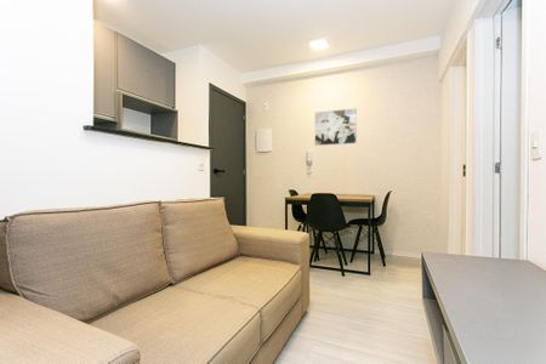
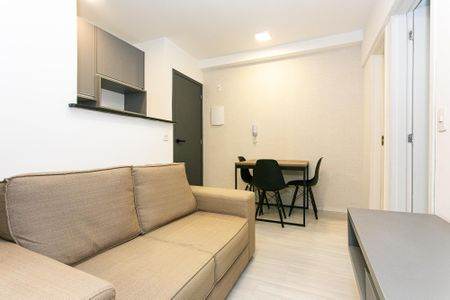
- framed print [313,107,358,147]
